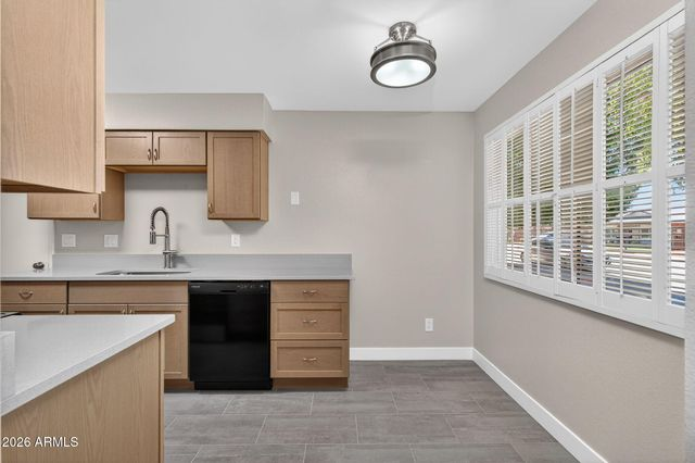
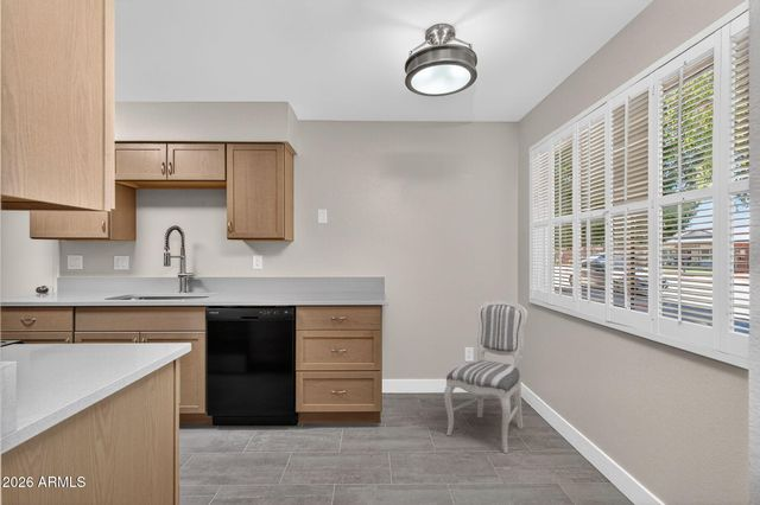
+ dining chair [443,299,528,454]
